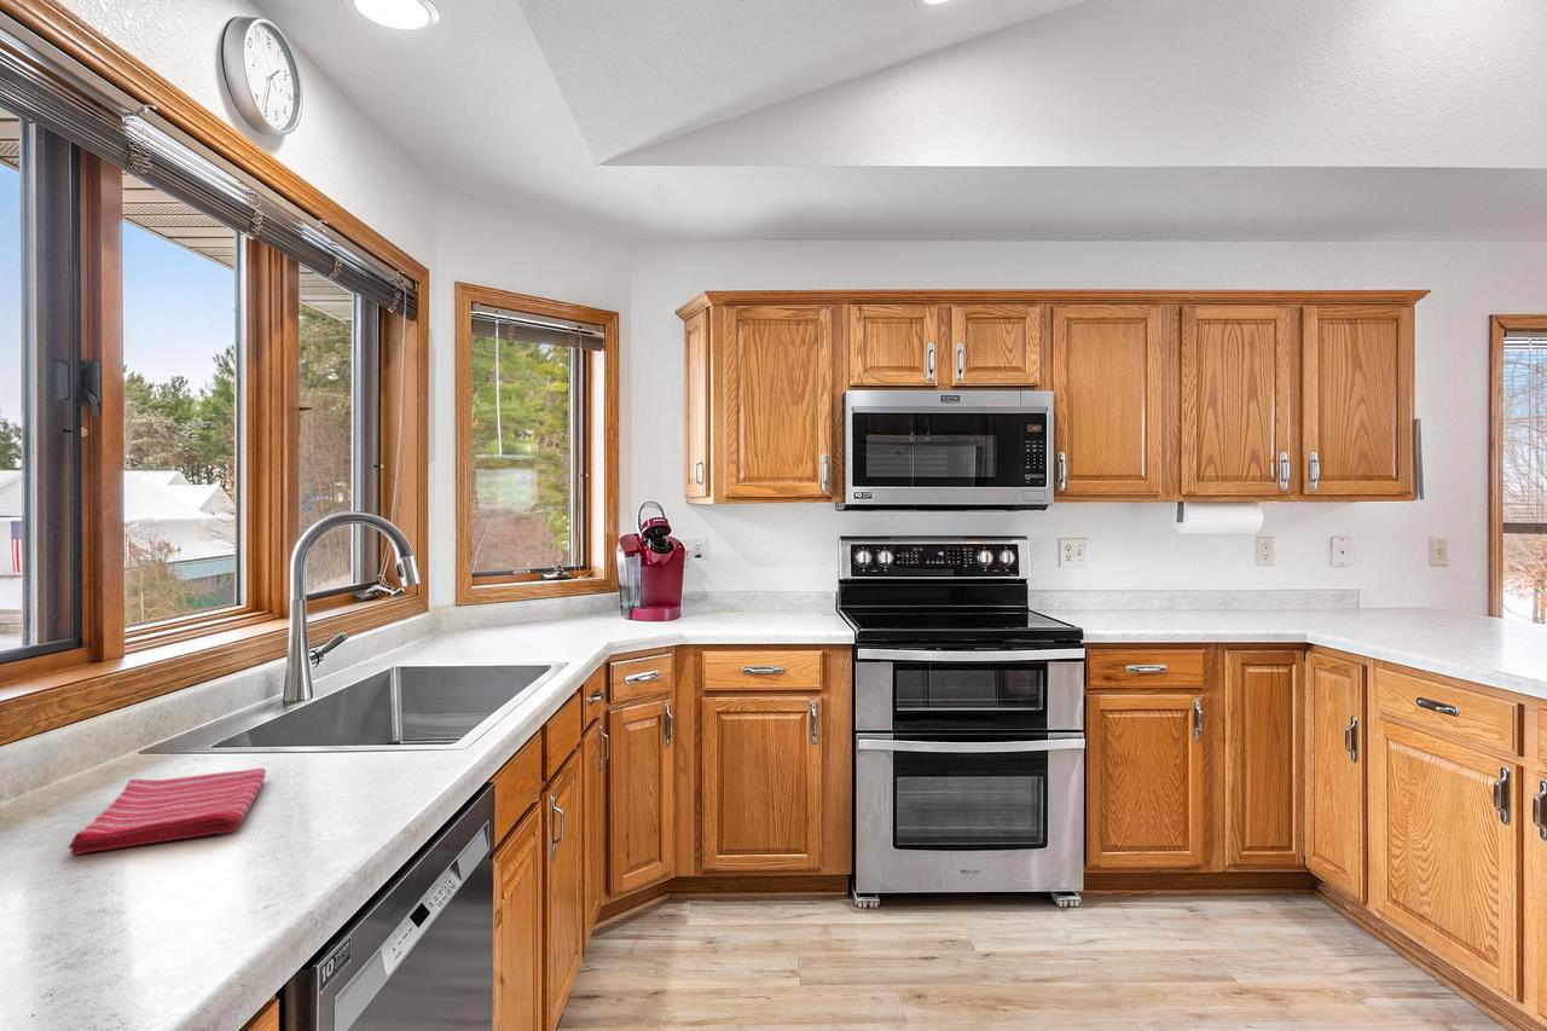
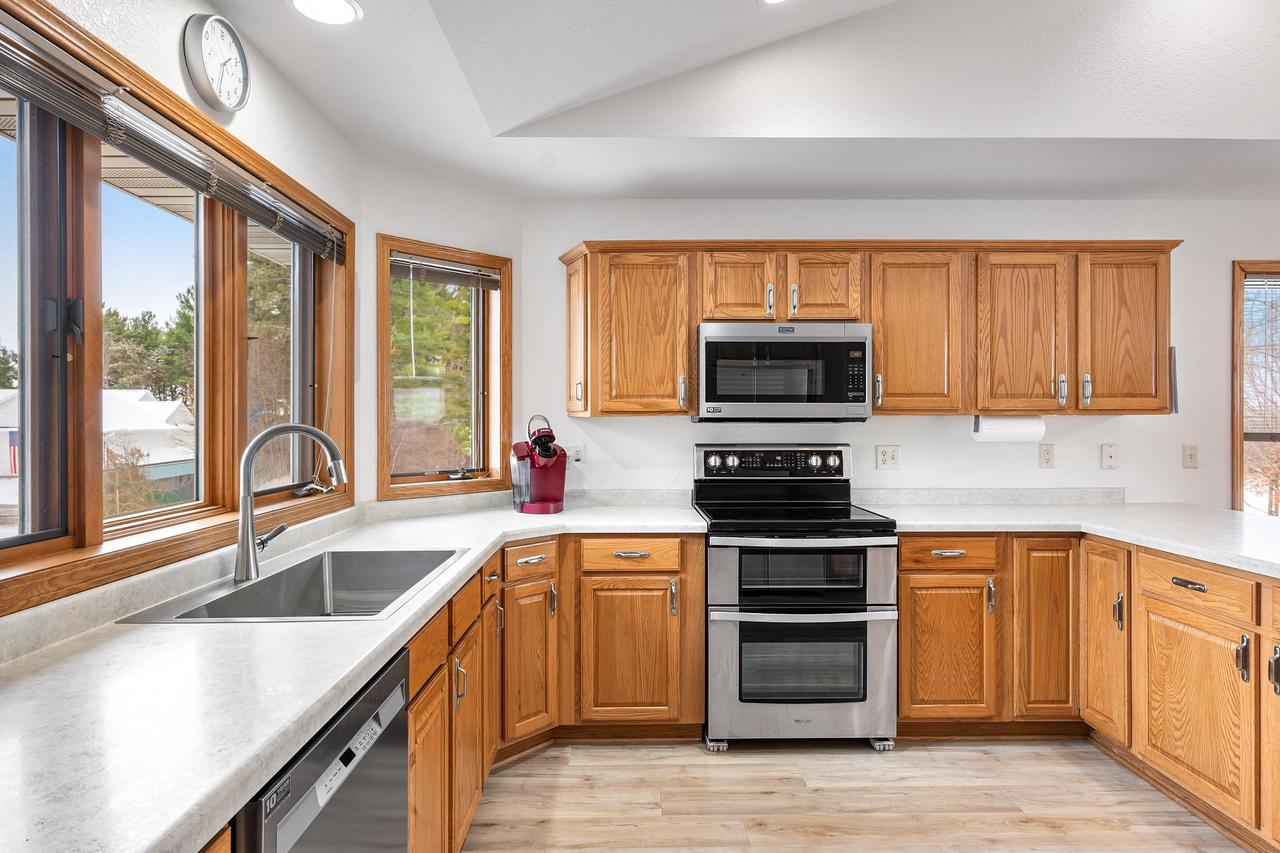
- dish towel [68,768,267,856]
